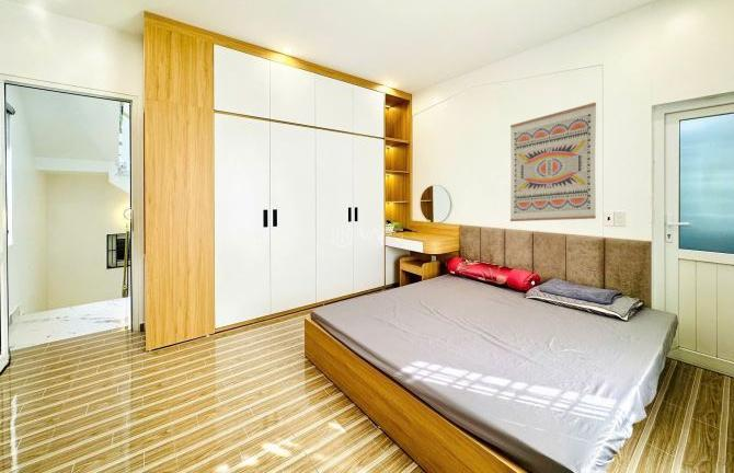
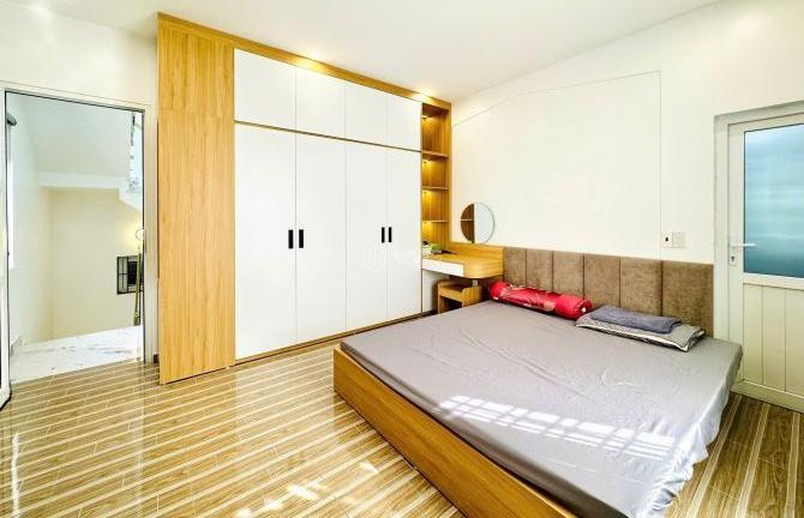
- wall art [509,102,597,222]
